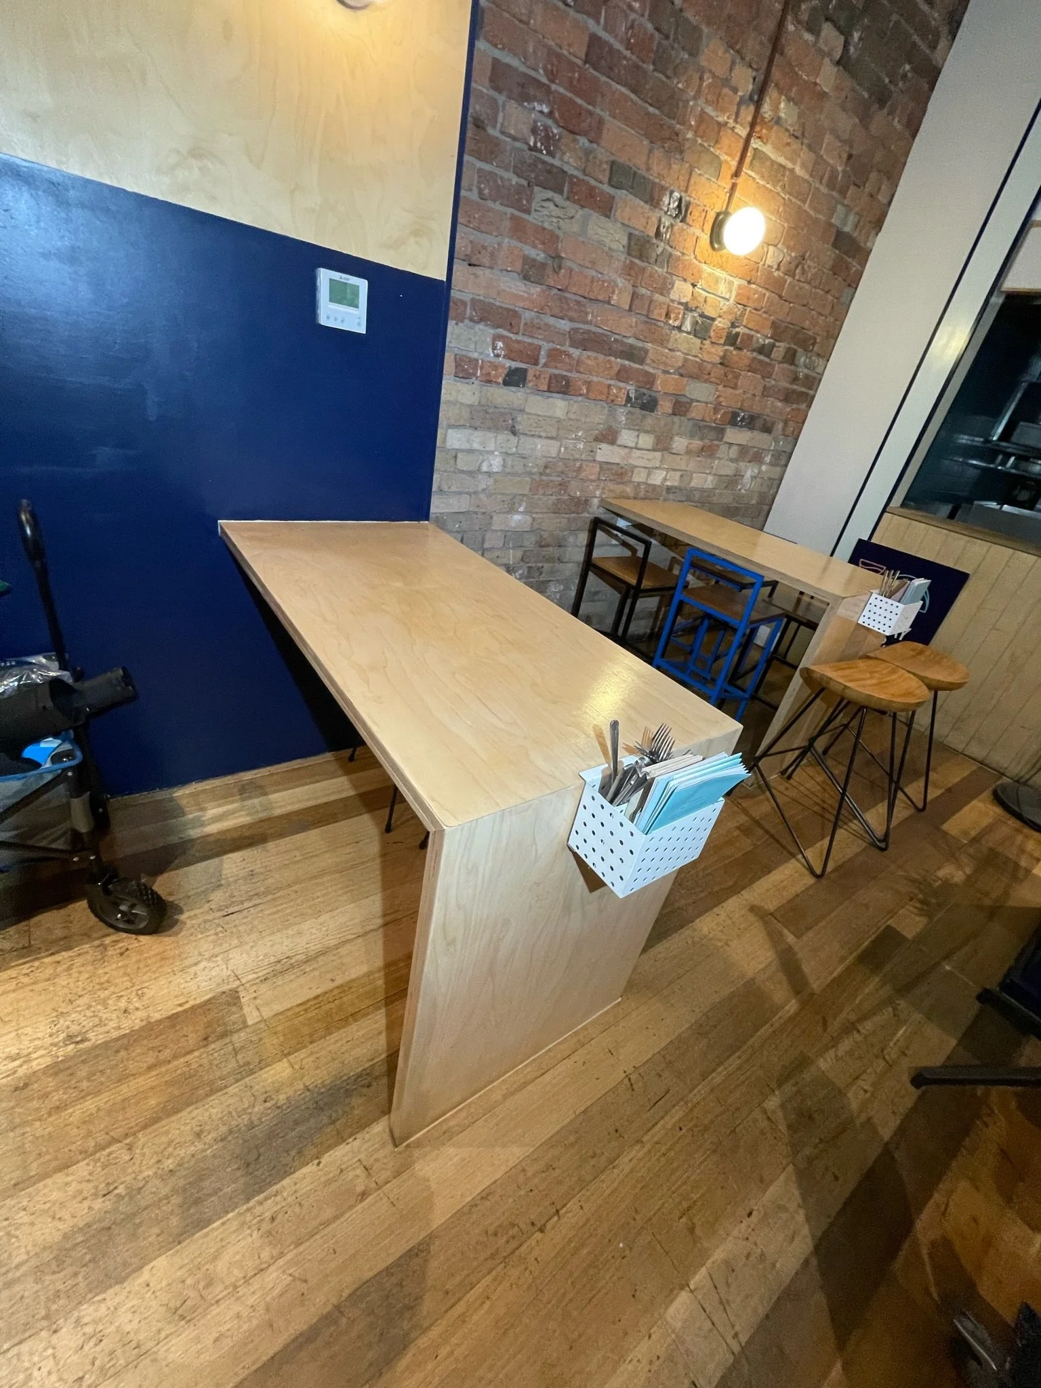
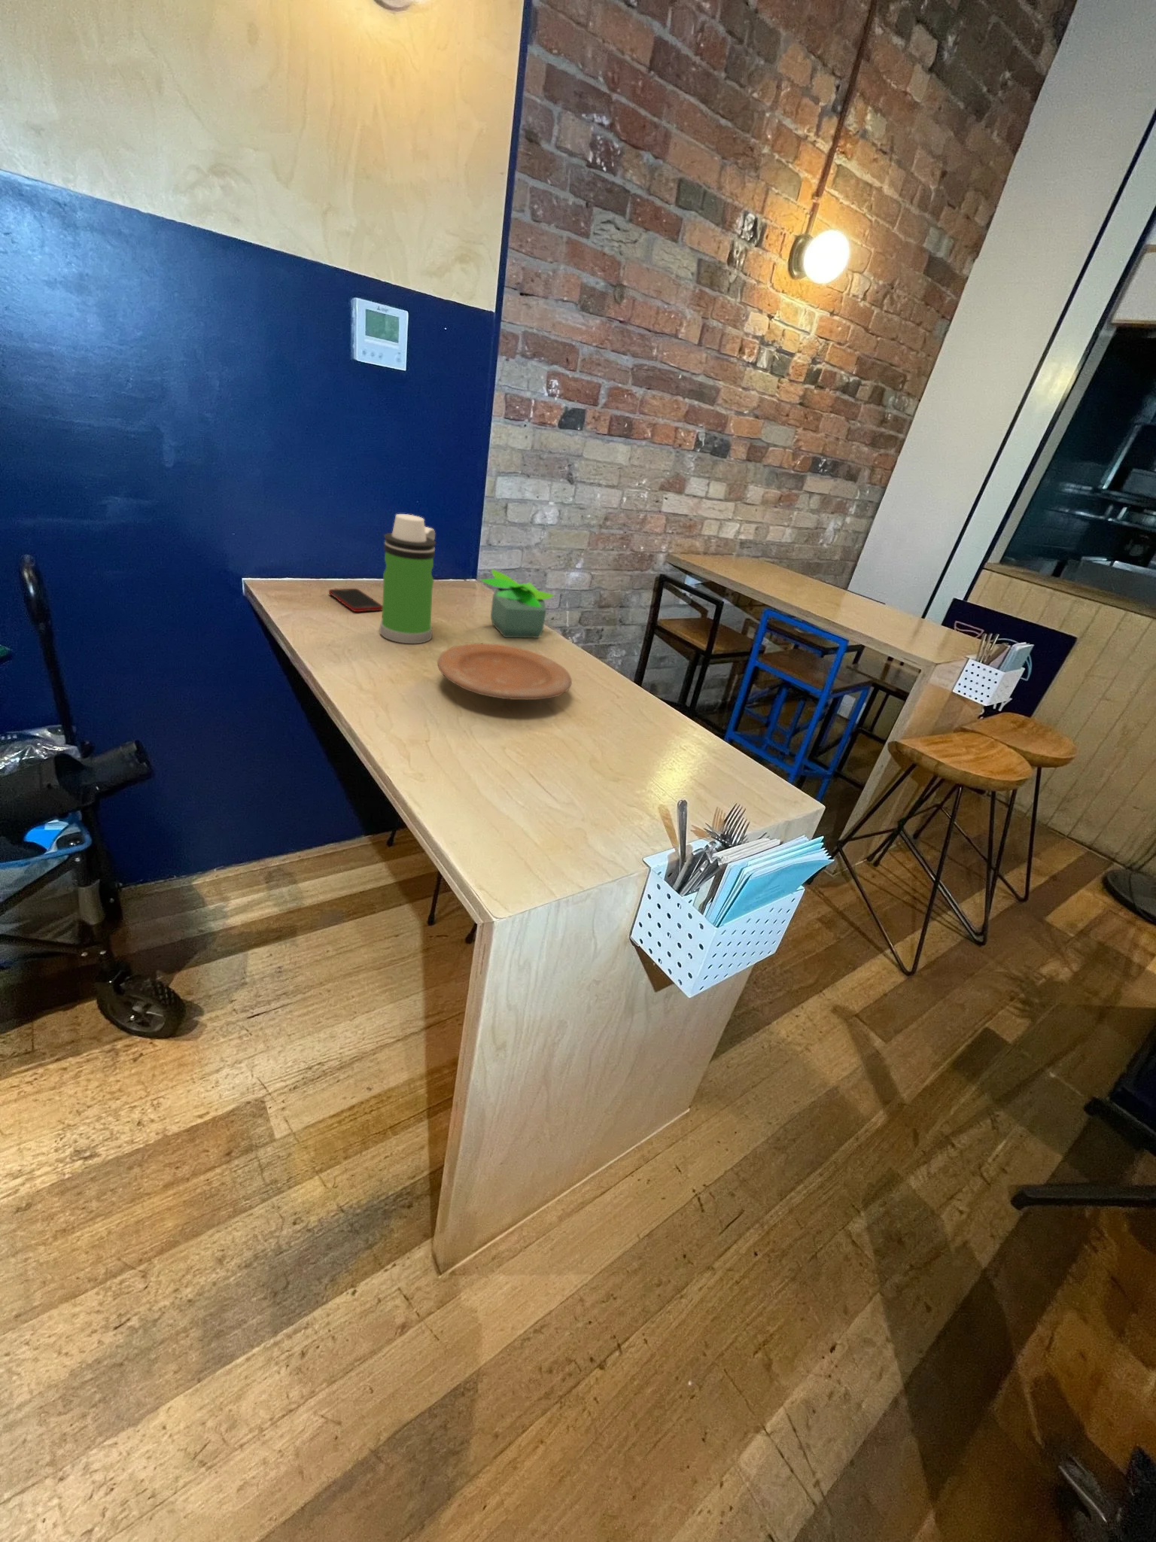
+ cell phone [328,588,382,613]
+ potted plant [478,568,555,639]
+ plate [436,642,573,701]
+ water bottle [379,514,436,645]
